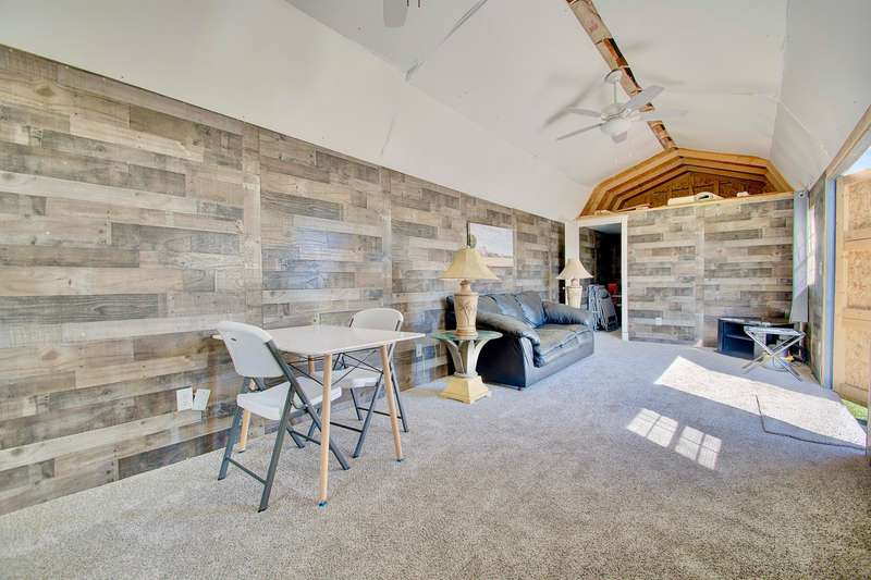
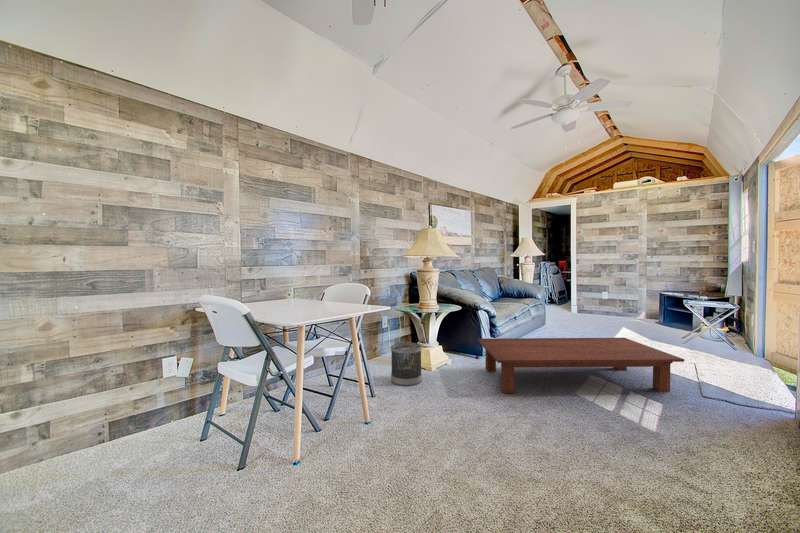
+ wastebasket [390,341,423,387]
+ coffee table [477,337,685,394]
